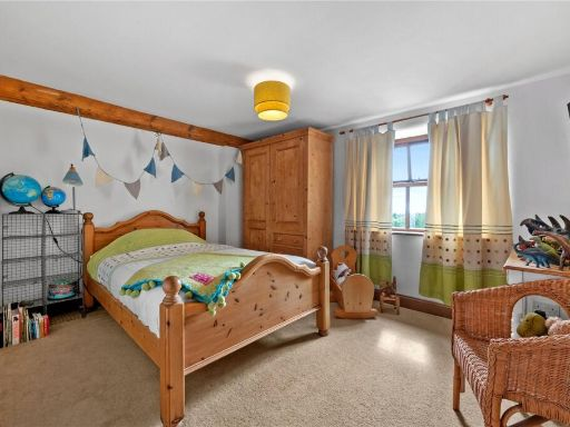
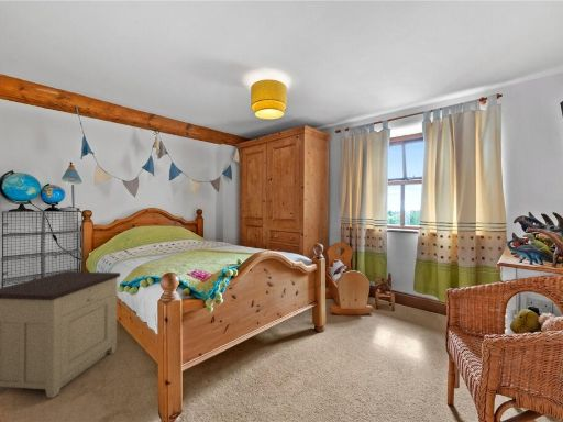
+ nightstand [0,270,121,399]
